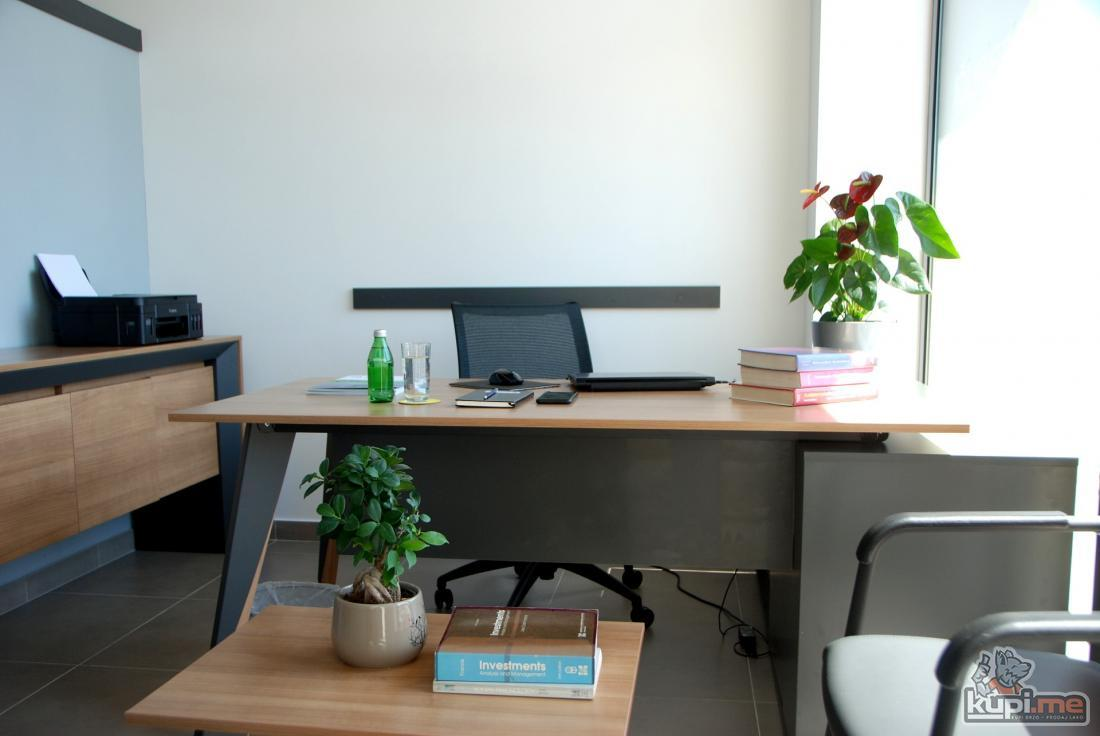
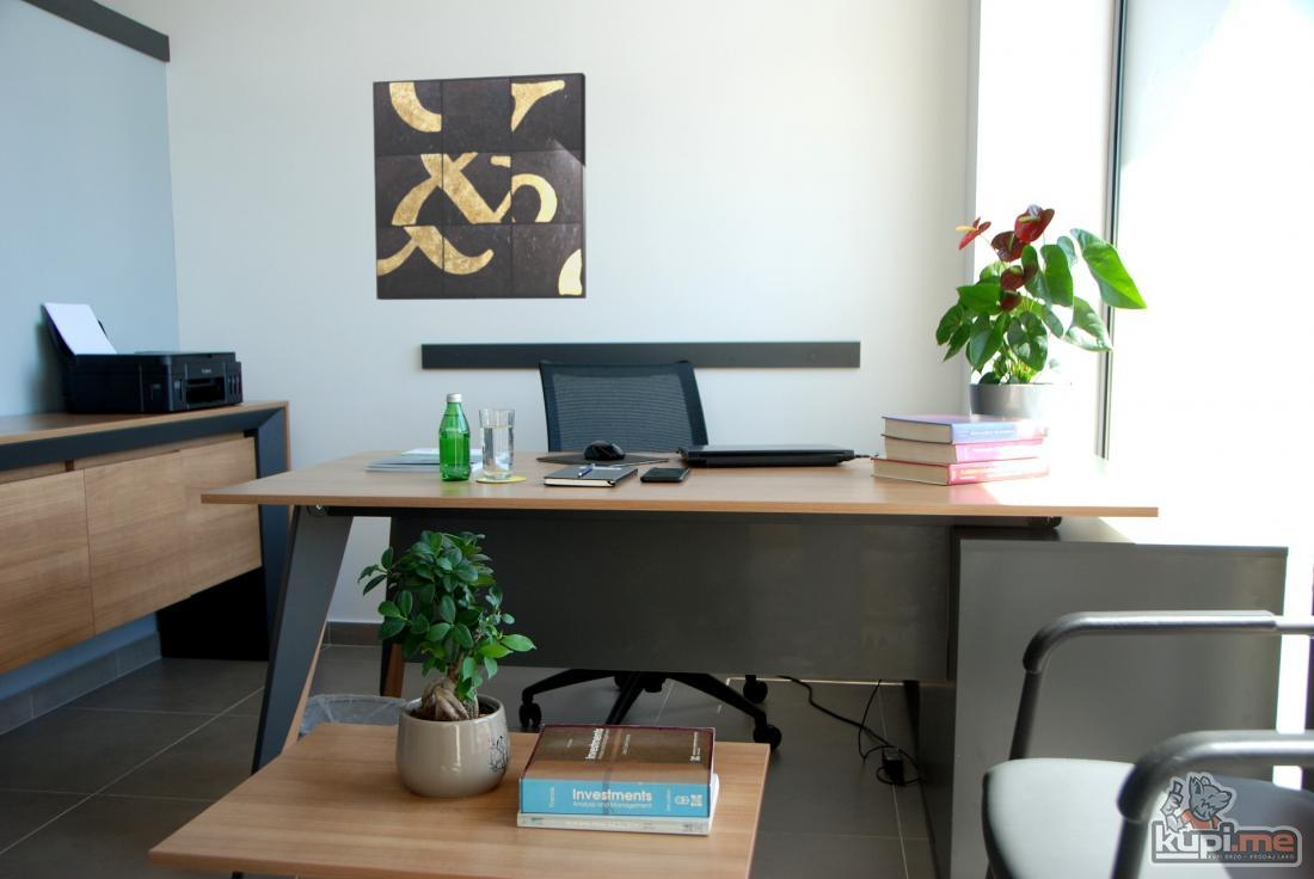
+ wall art [372,72,588,301]
